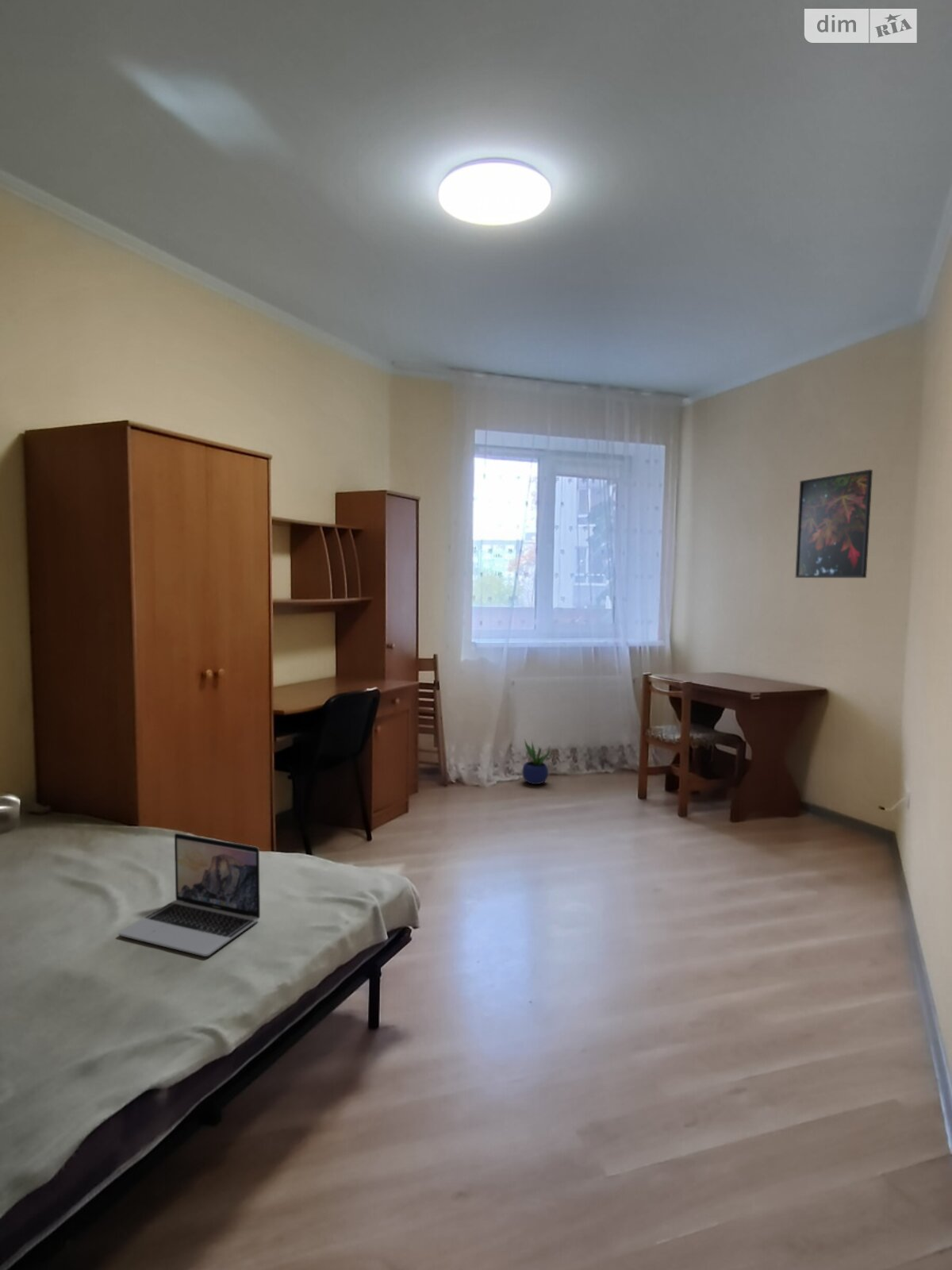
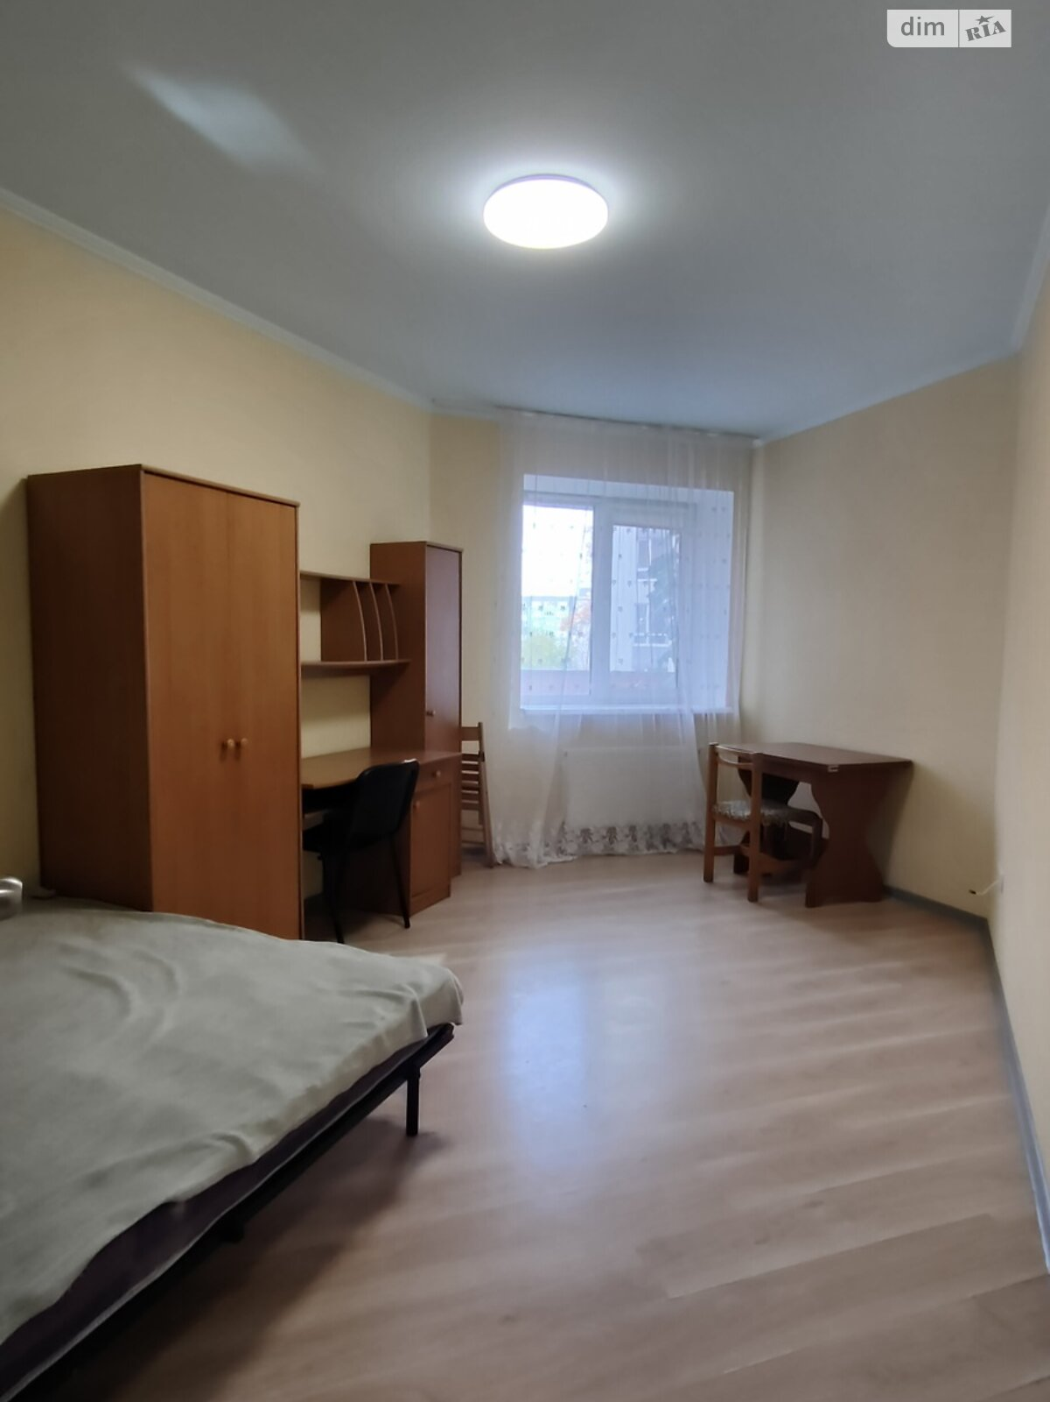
- potted plant [521,739,554,785]
- laptop [118,833,261,957]
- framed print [795,469,873,579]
